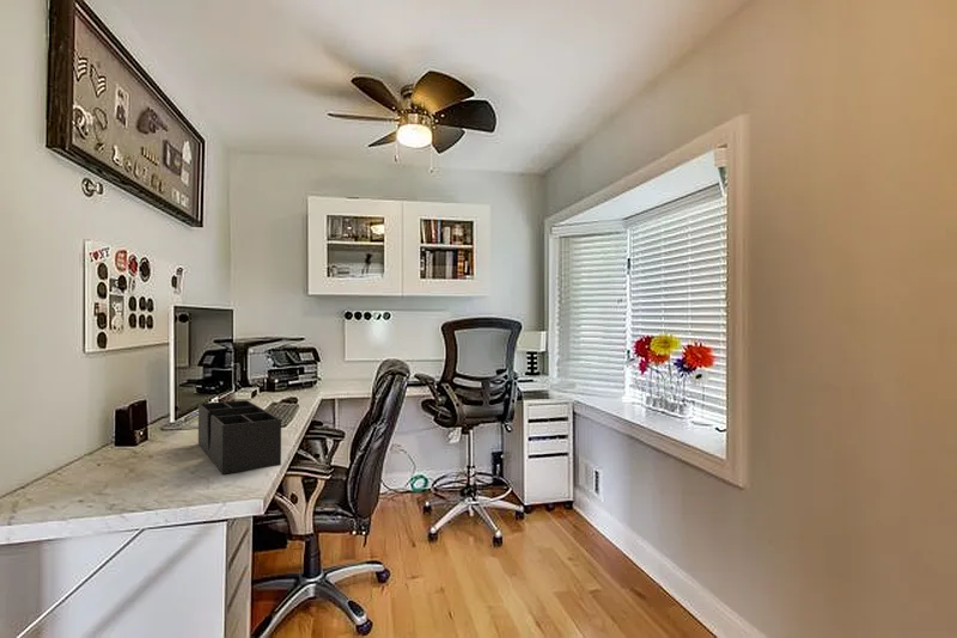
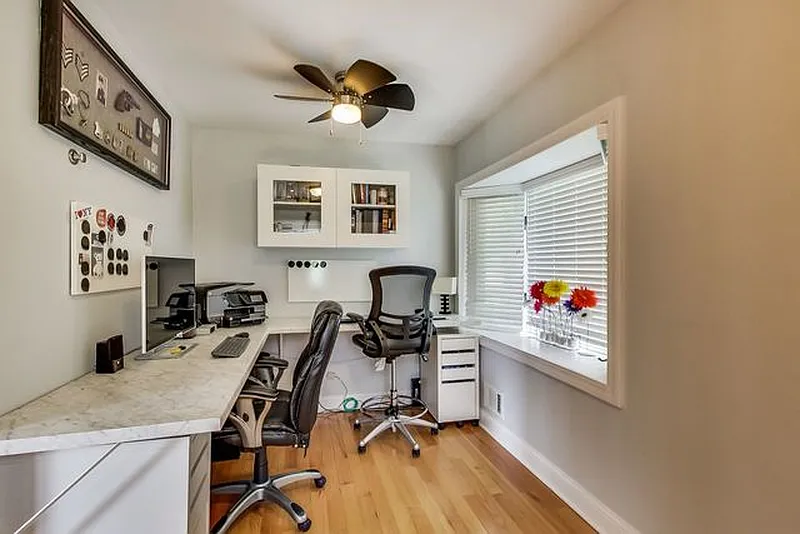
- desk organizer [197,399,282,476]
